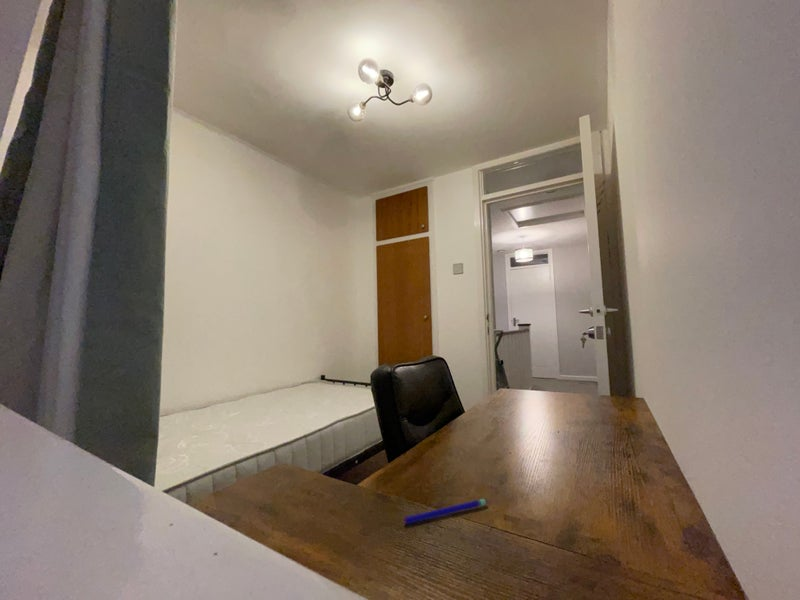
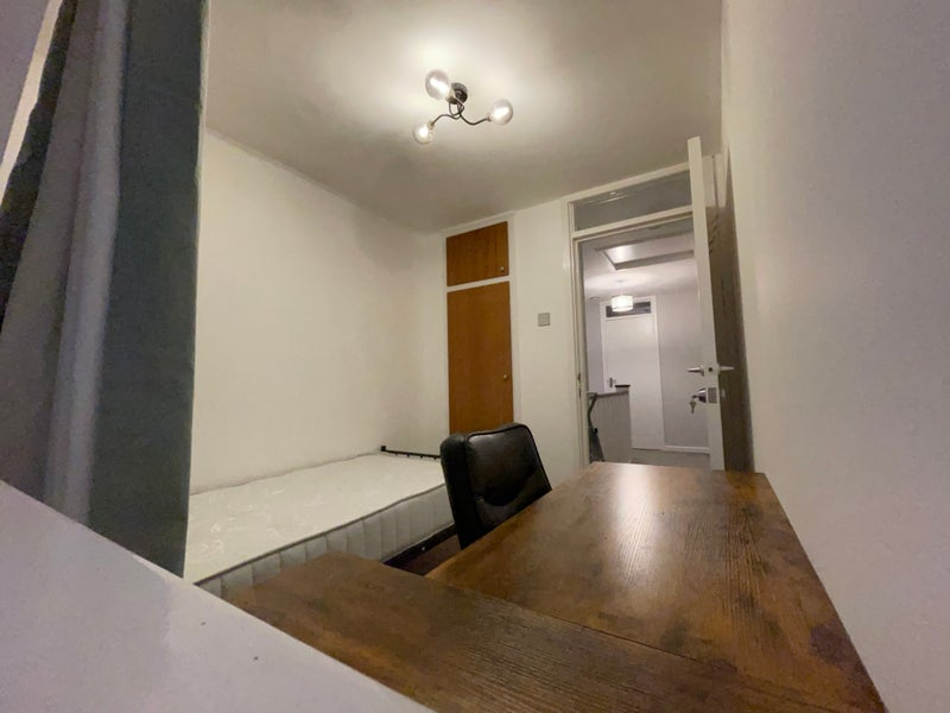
- pen [403,498,488,525]
